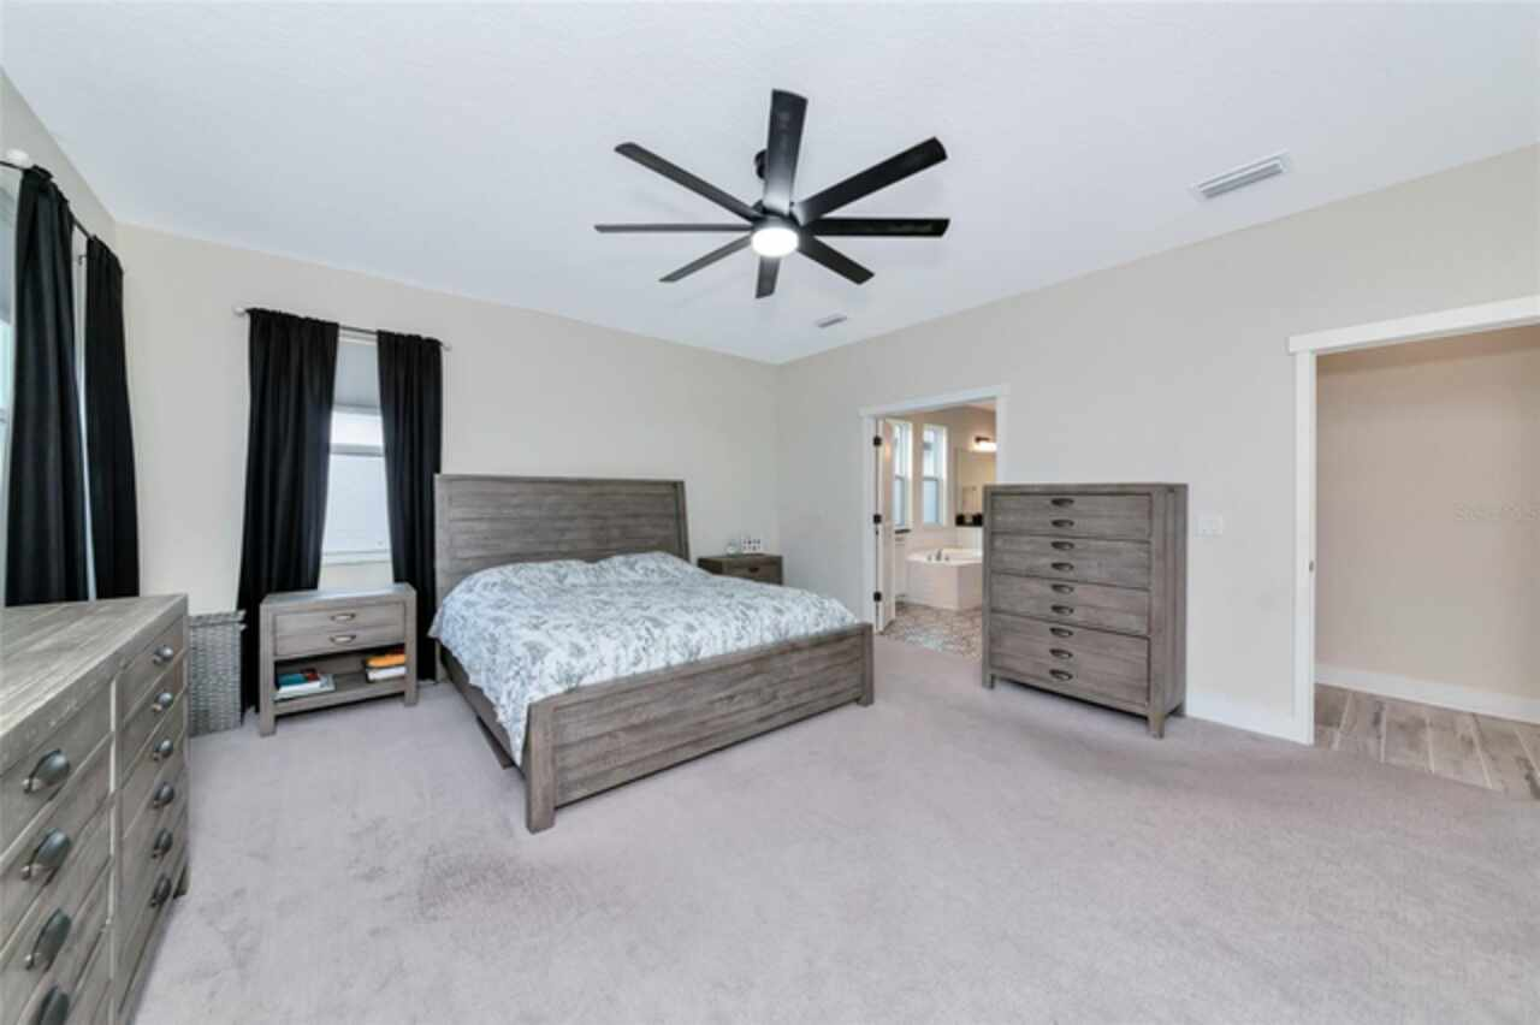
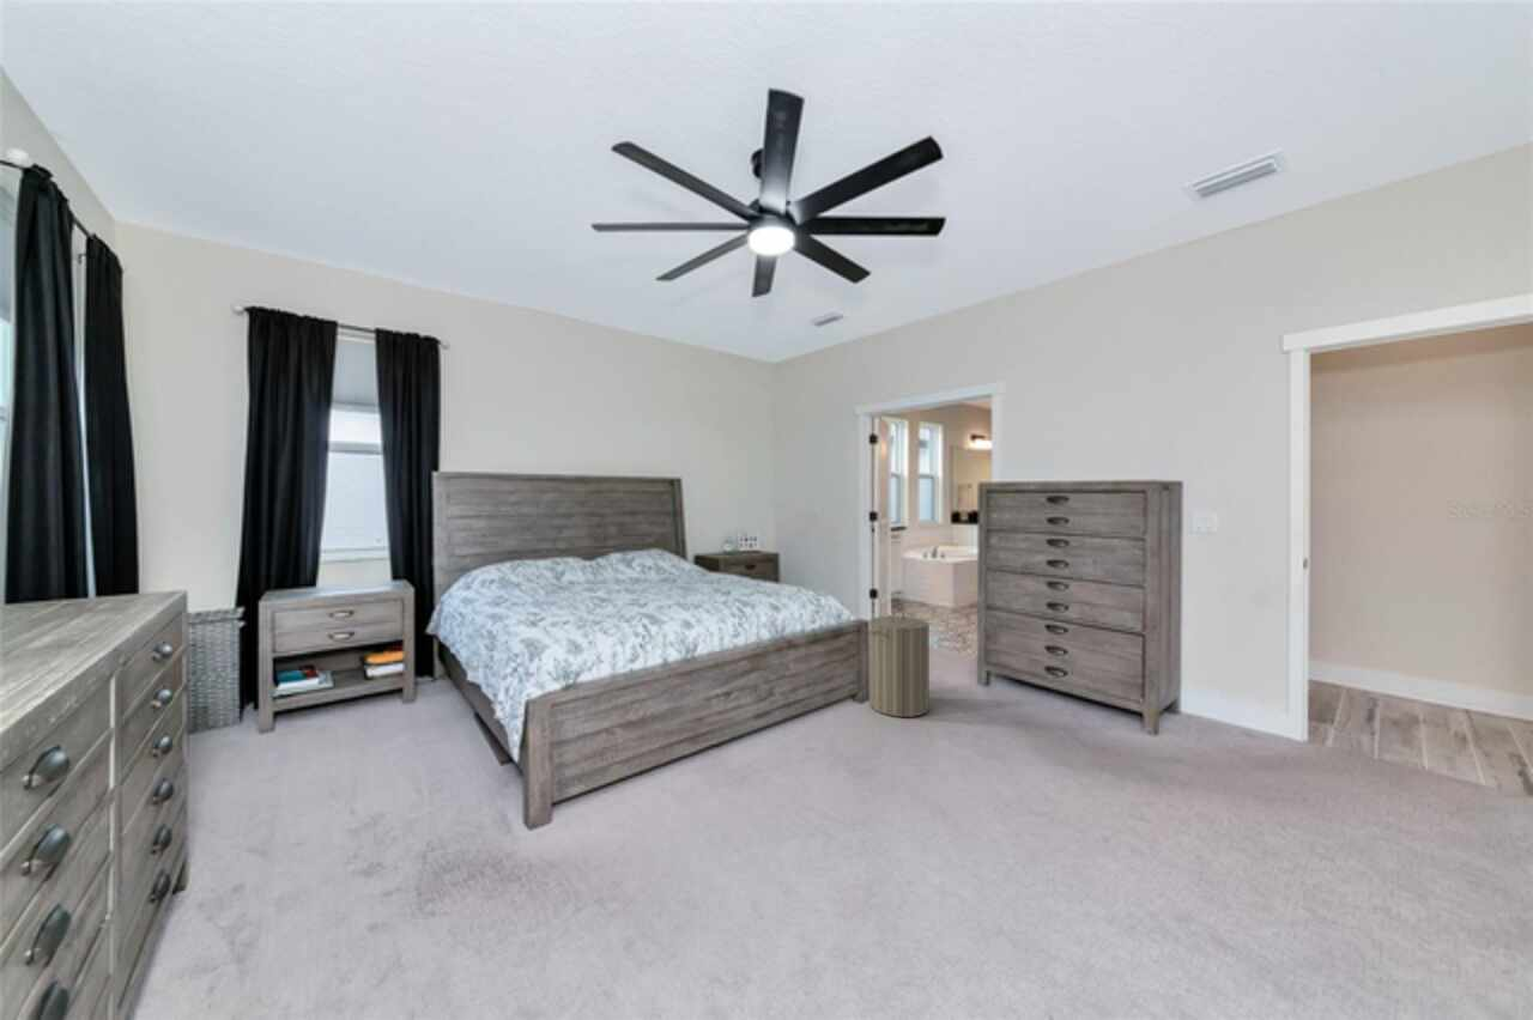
+ laundry hamper [868,607,931,718]
